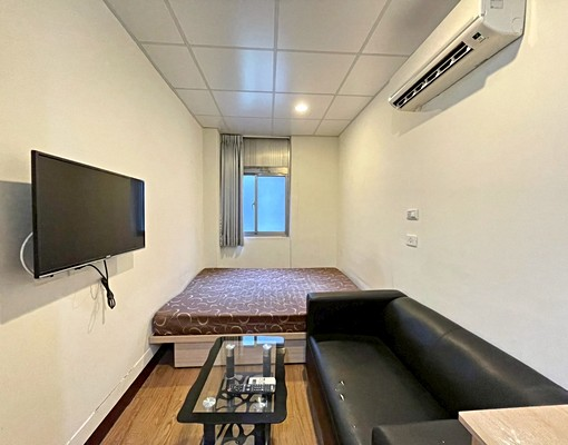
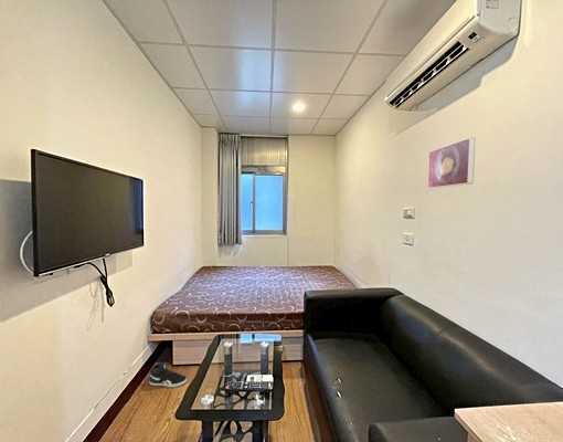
+ sneaker [148,361,188,388]
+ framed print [427,136,477,190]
